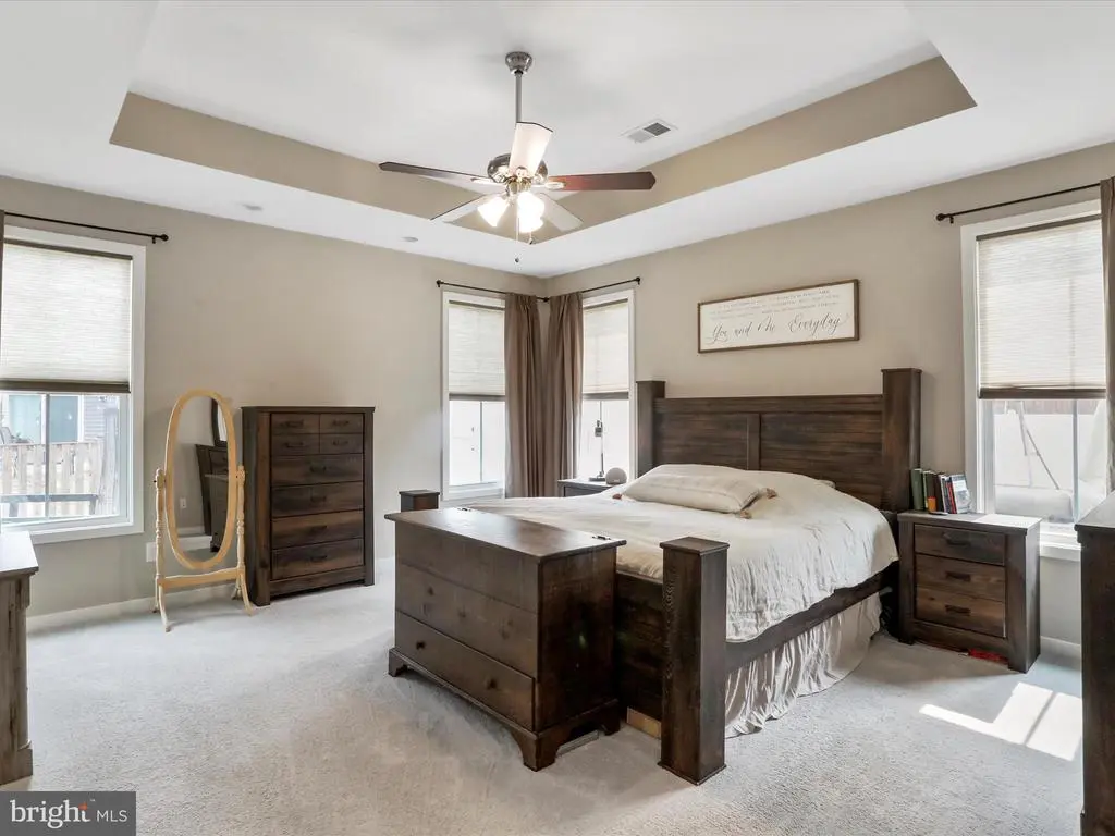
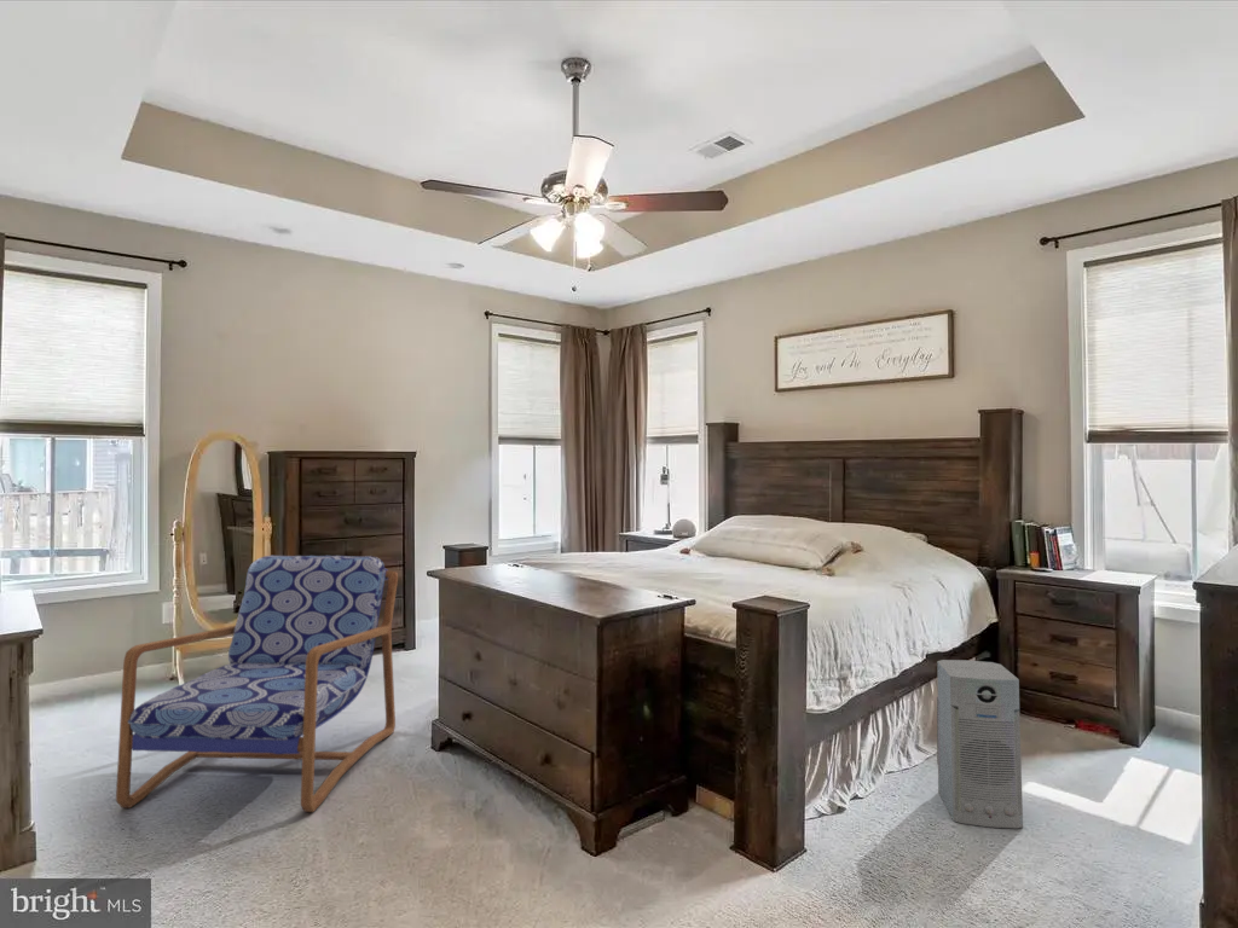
+ armchair [115,555,399,813]
+ air purifier [936,659,1024,830]
